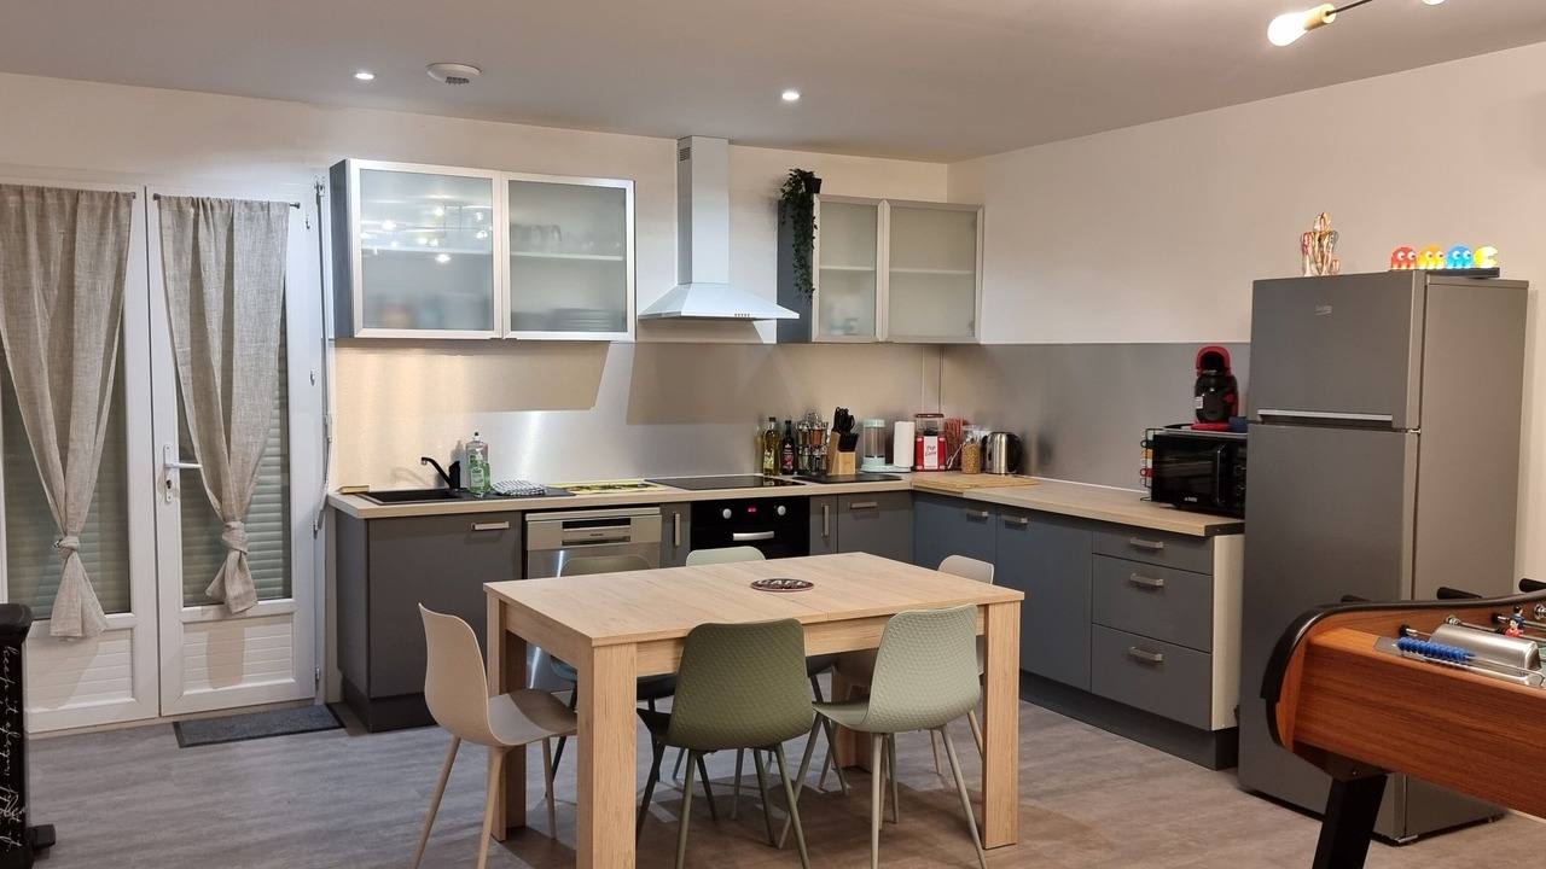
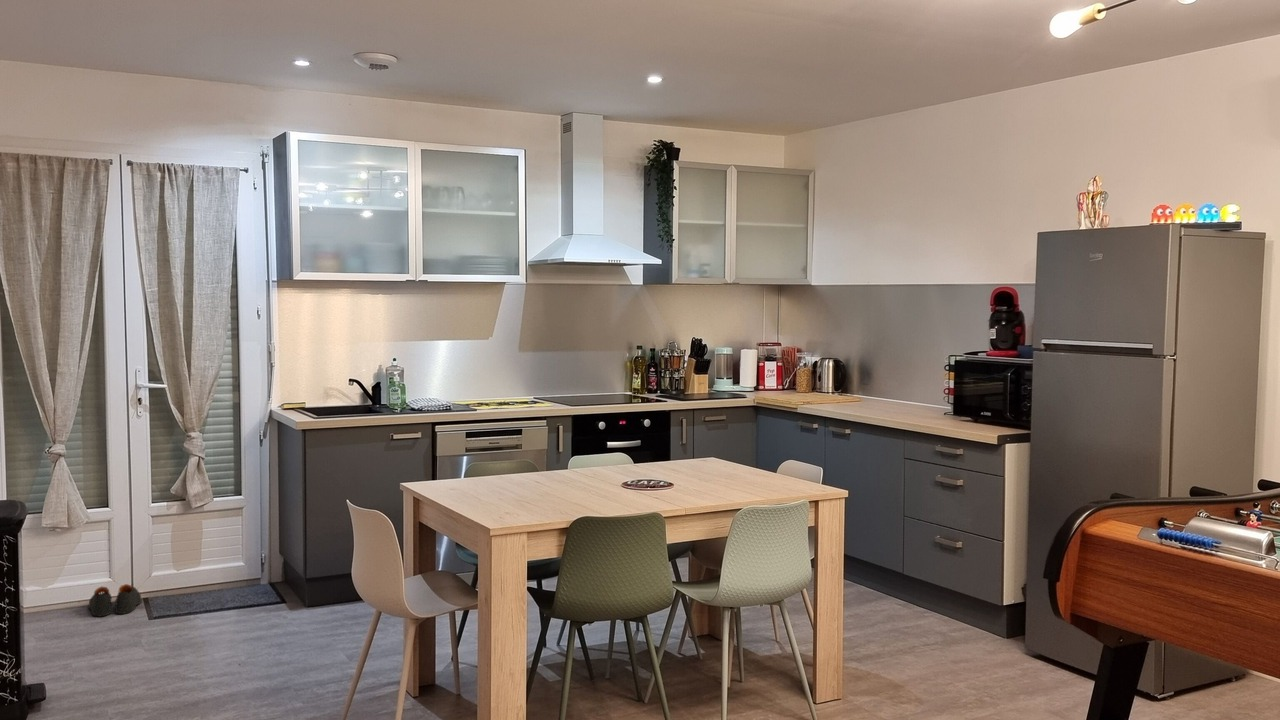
+ shoes [87,583,143,618]
